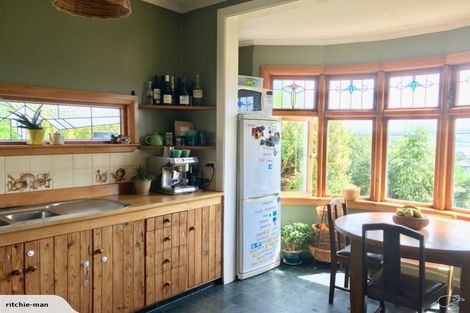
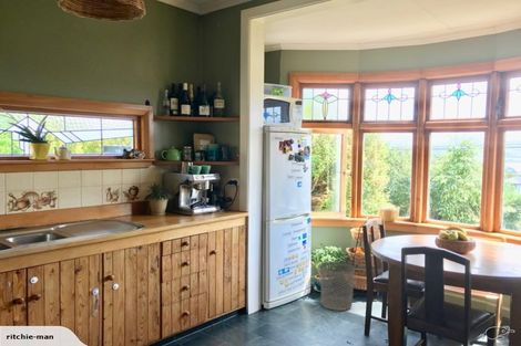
+ waste bin [319,261,356,312]
